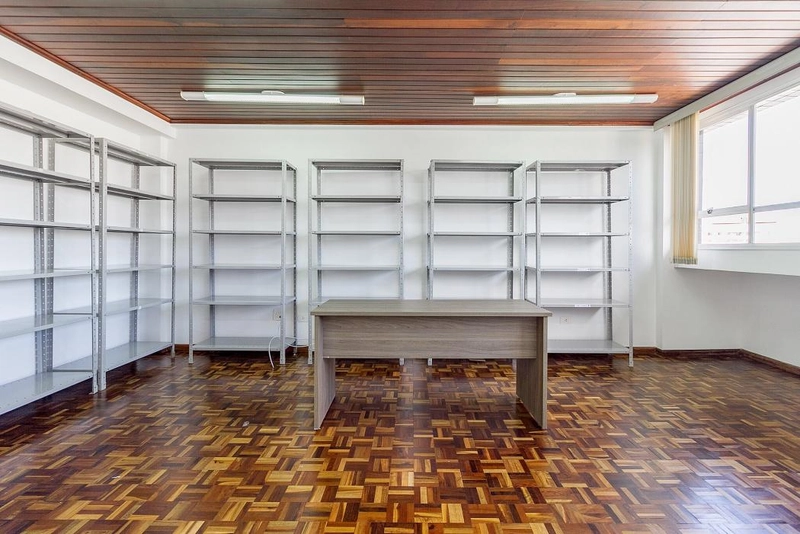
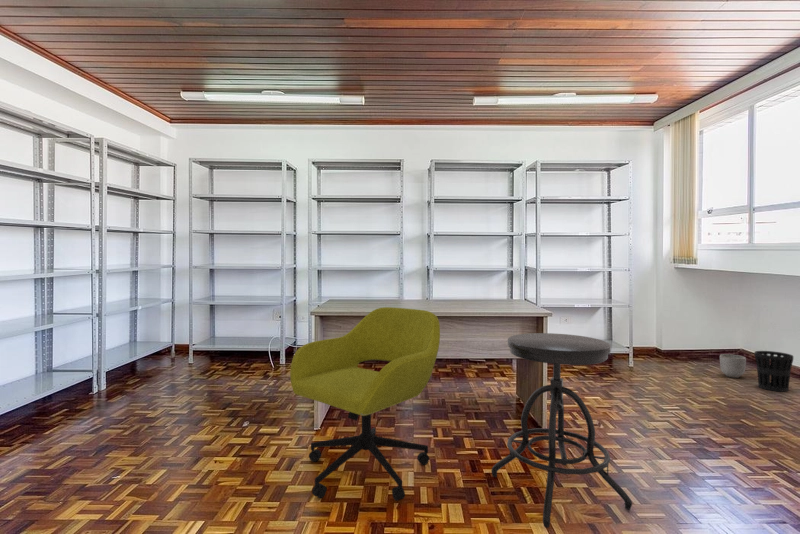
+ planter [719,353,747,379]
+ office chair [289,306,441,502]
+ wastebasket [754,350,794,393]
+ stool [490,332,633,529]
